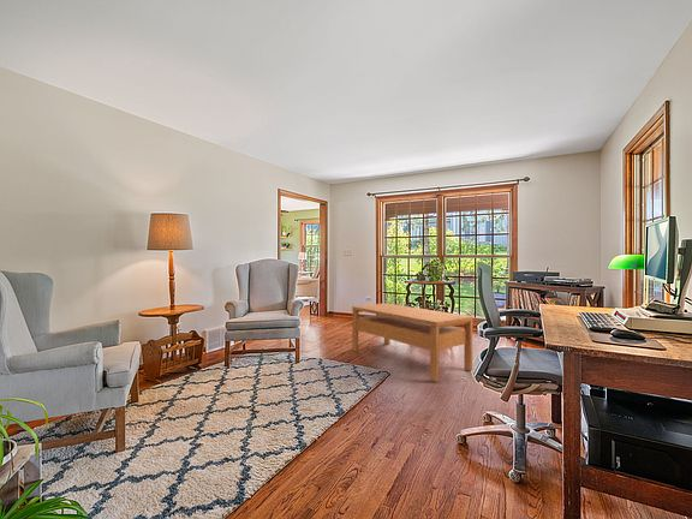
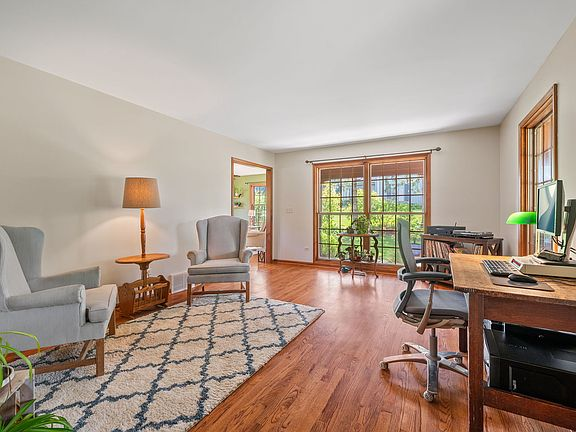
- coffee table [351,302,475,382]
